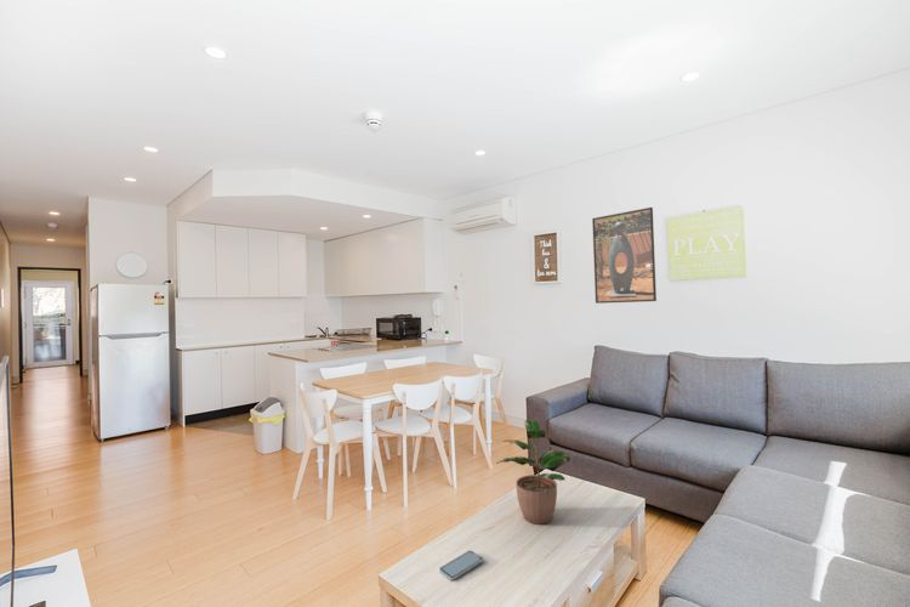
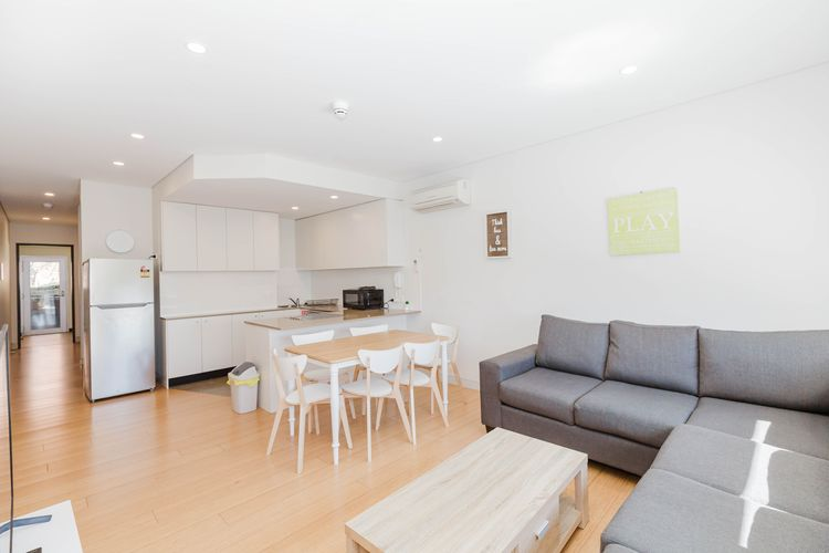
- potted plant [495,418,571,526]
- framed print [591,206,658,305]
- smartphone [438,550,484,582]
